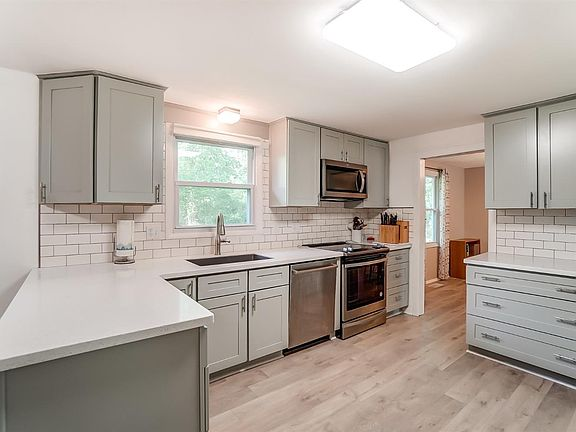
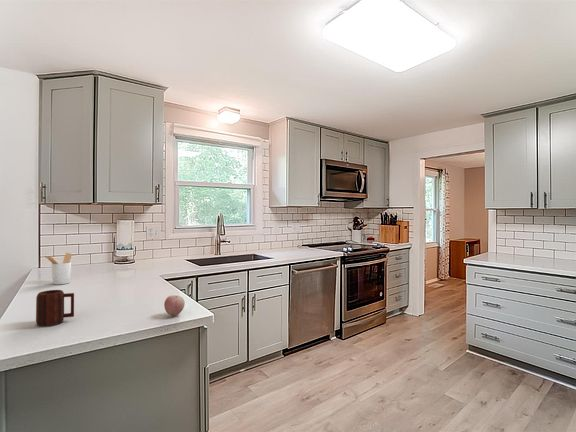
+ utensil holder [44,252,73,285]
+ apple [163,294,186,316]
+ mug [35,289,75,327]
